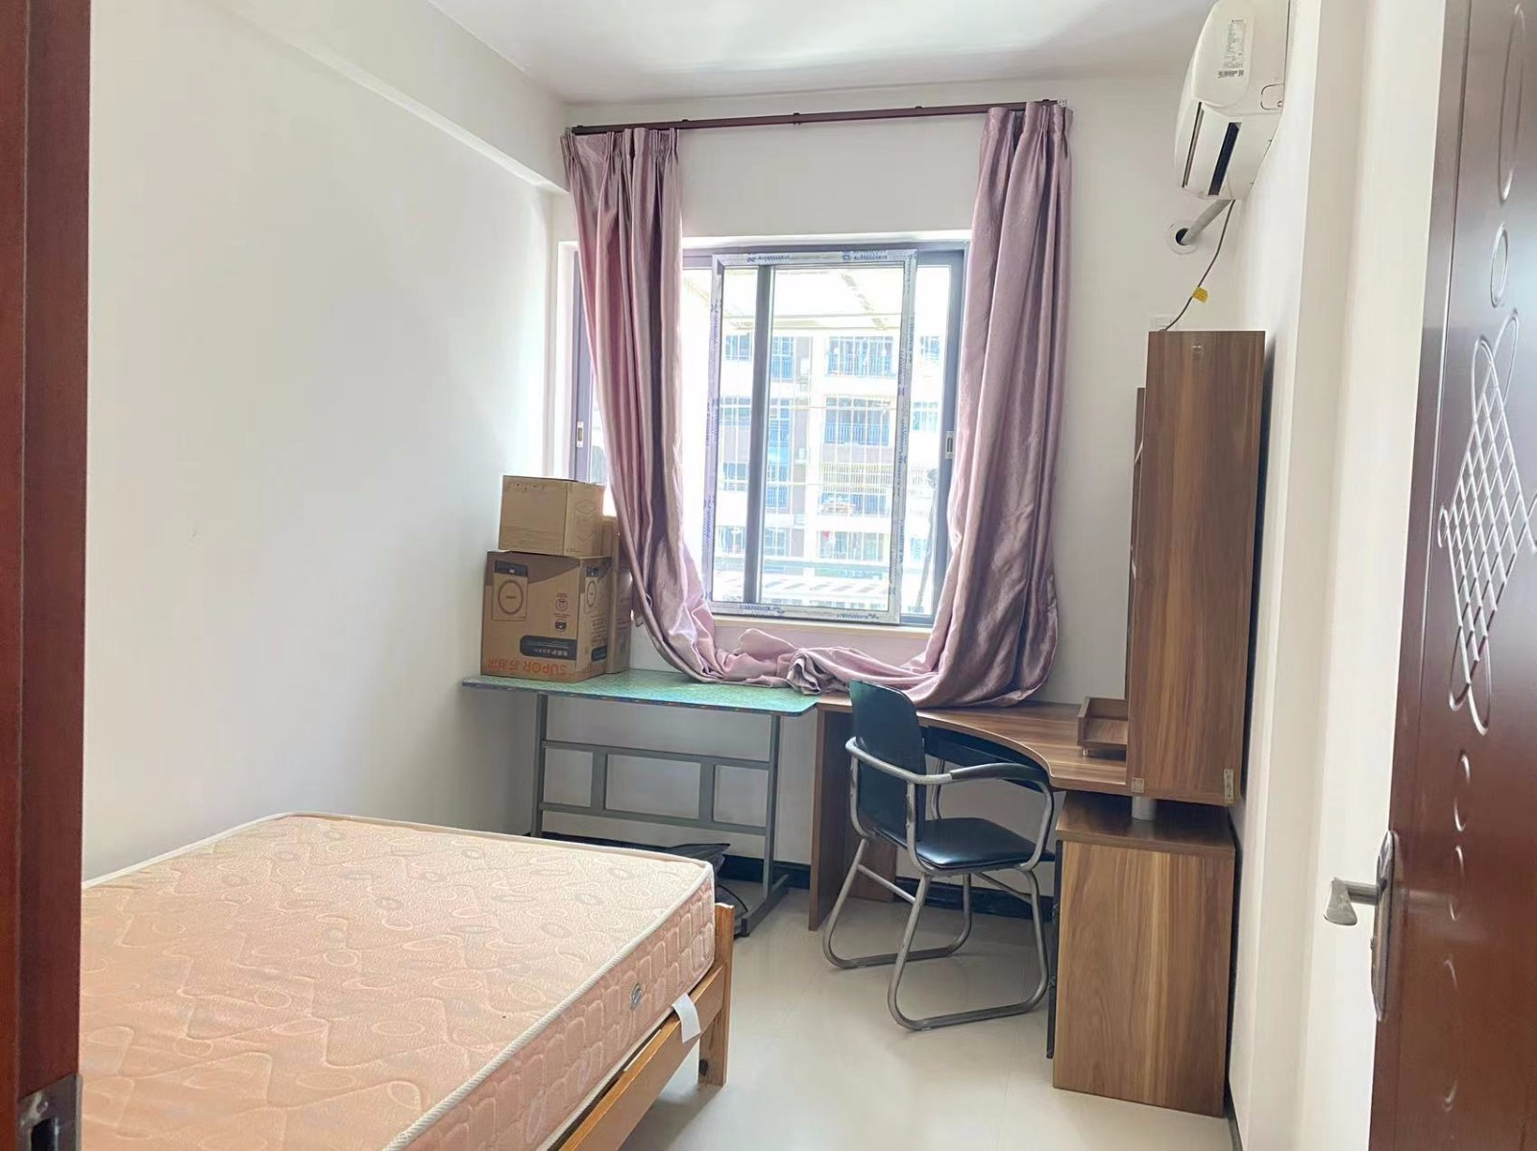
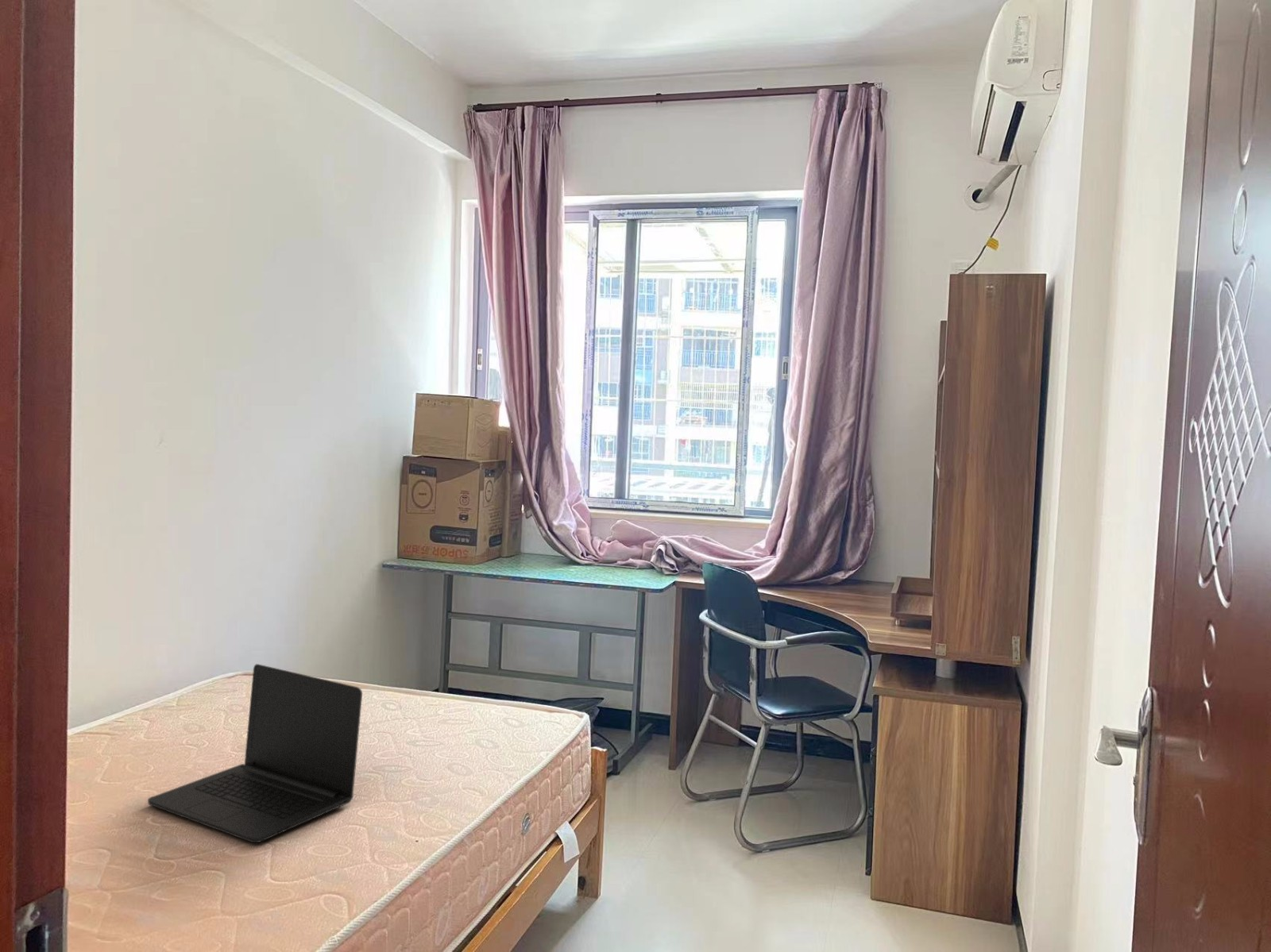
+ laptop [147,663,363,843]
